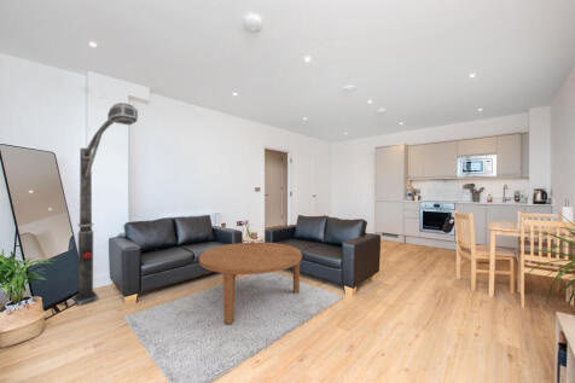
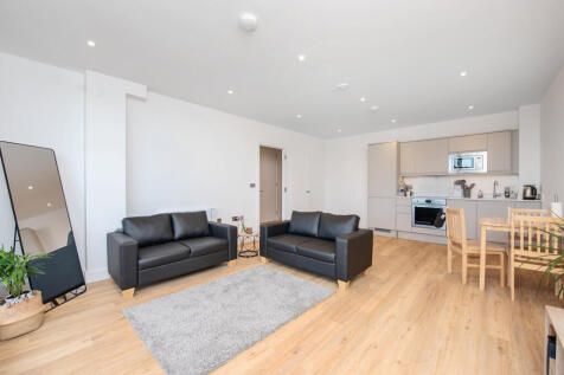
- floor lamp [72,101,139,307]
- coffee table [198,242,303,325]
